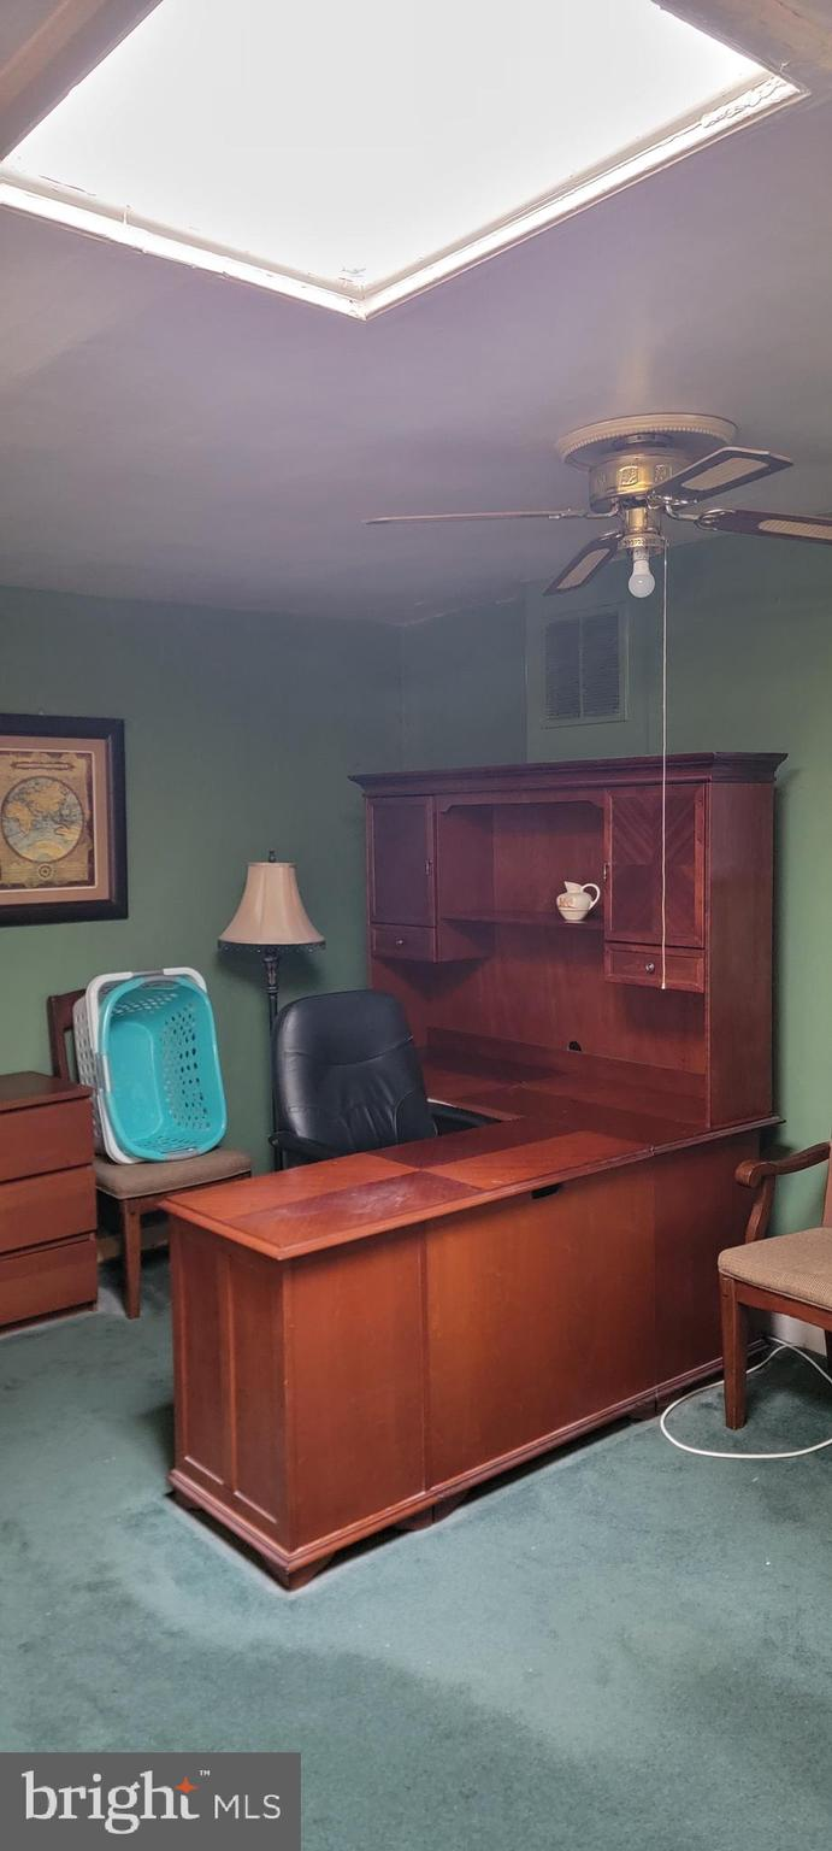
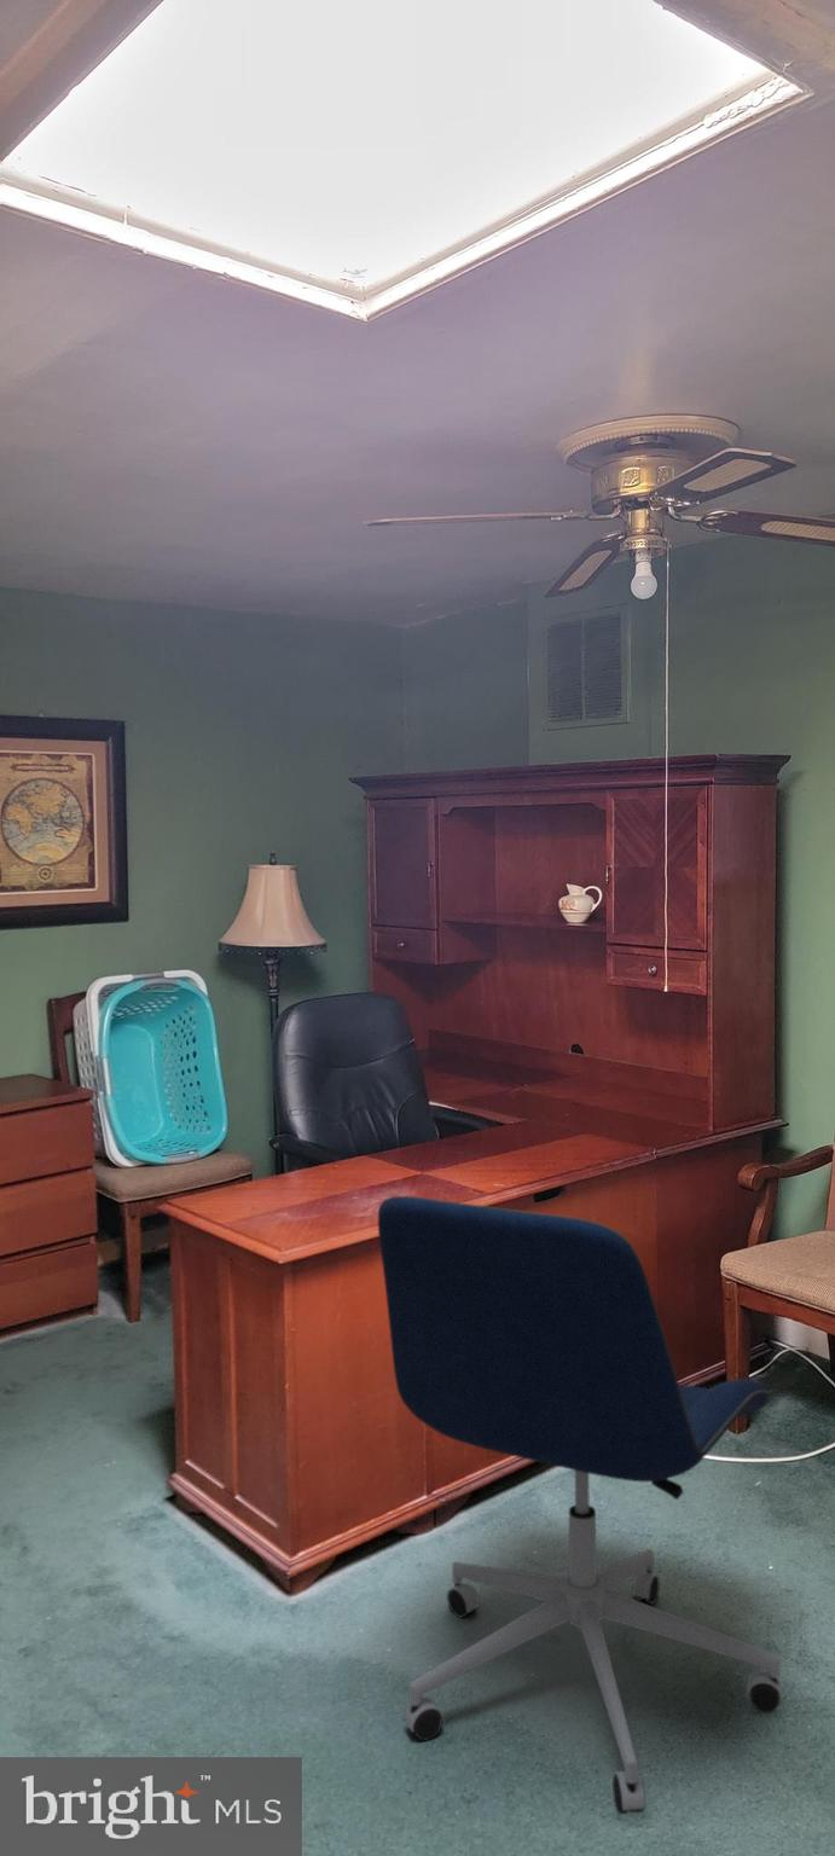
+ office chair [377,1195,784,1815]
